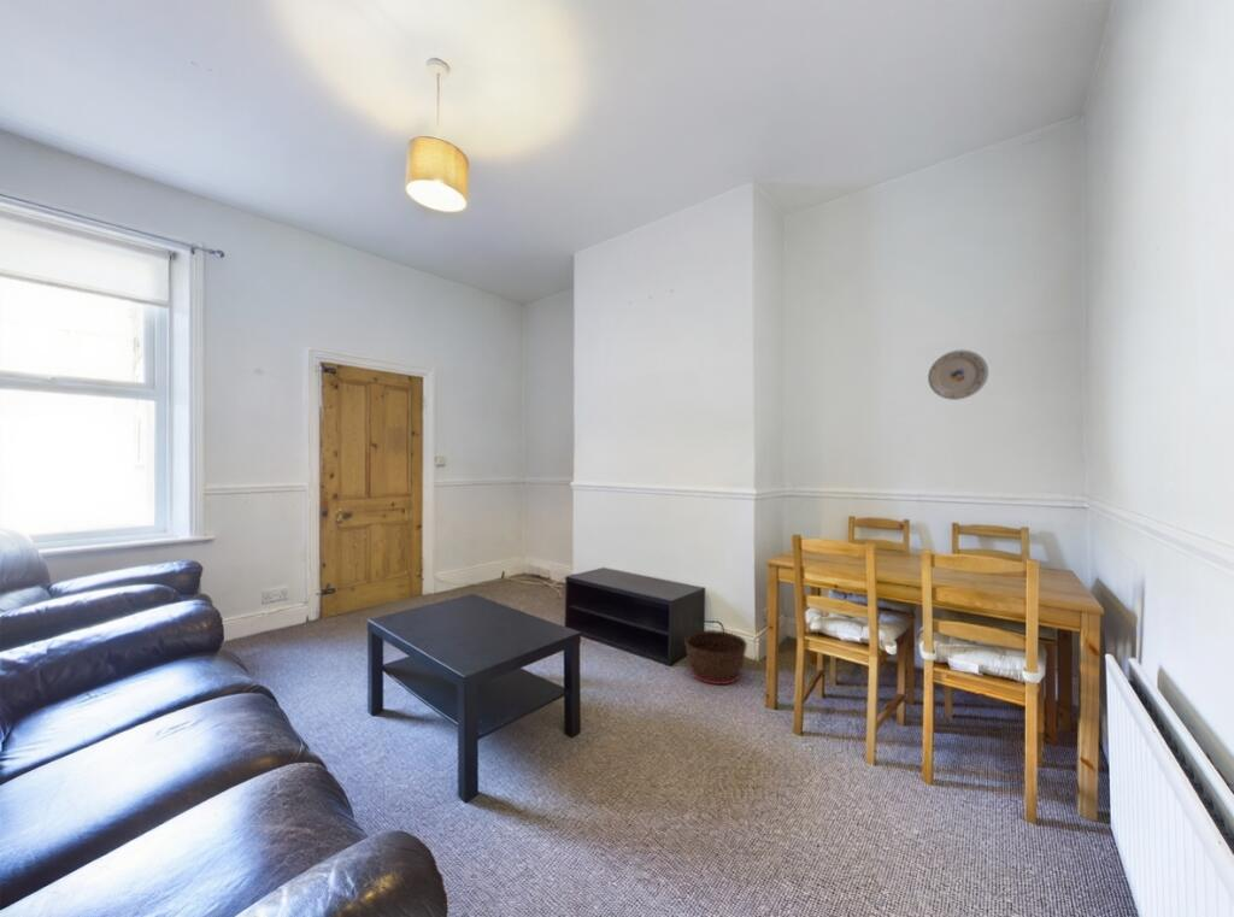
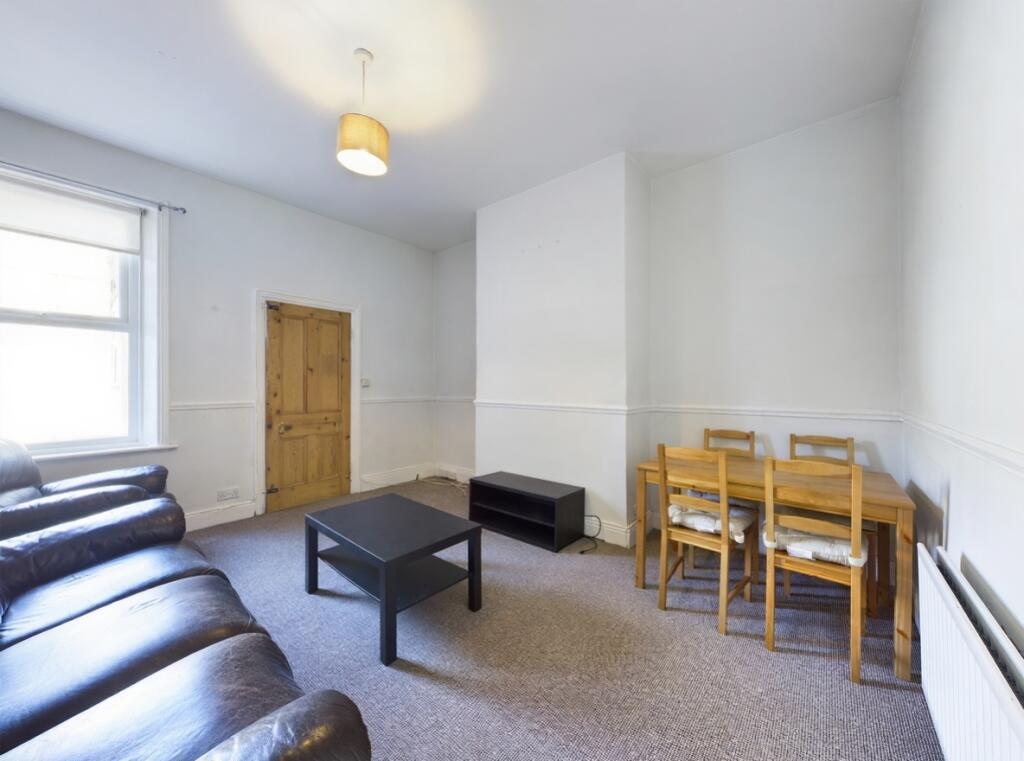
- plate [927,349,989,401]
- basket [683,629,748,686]
